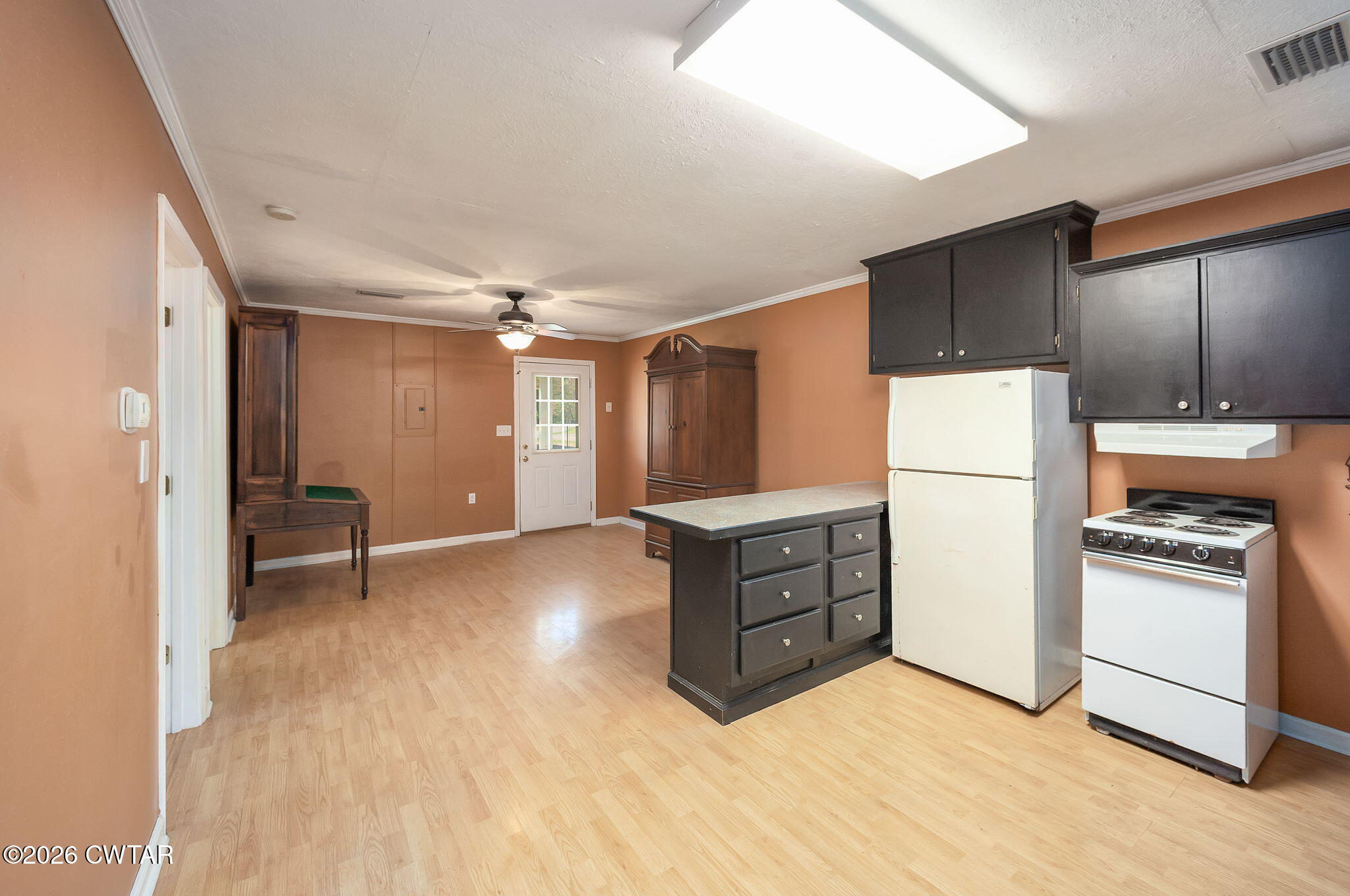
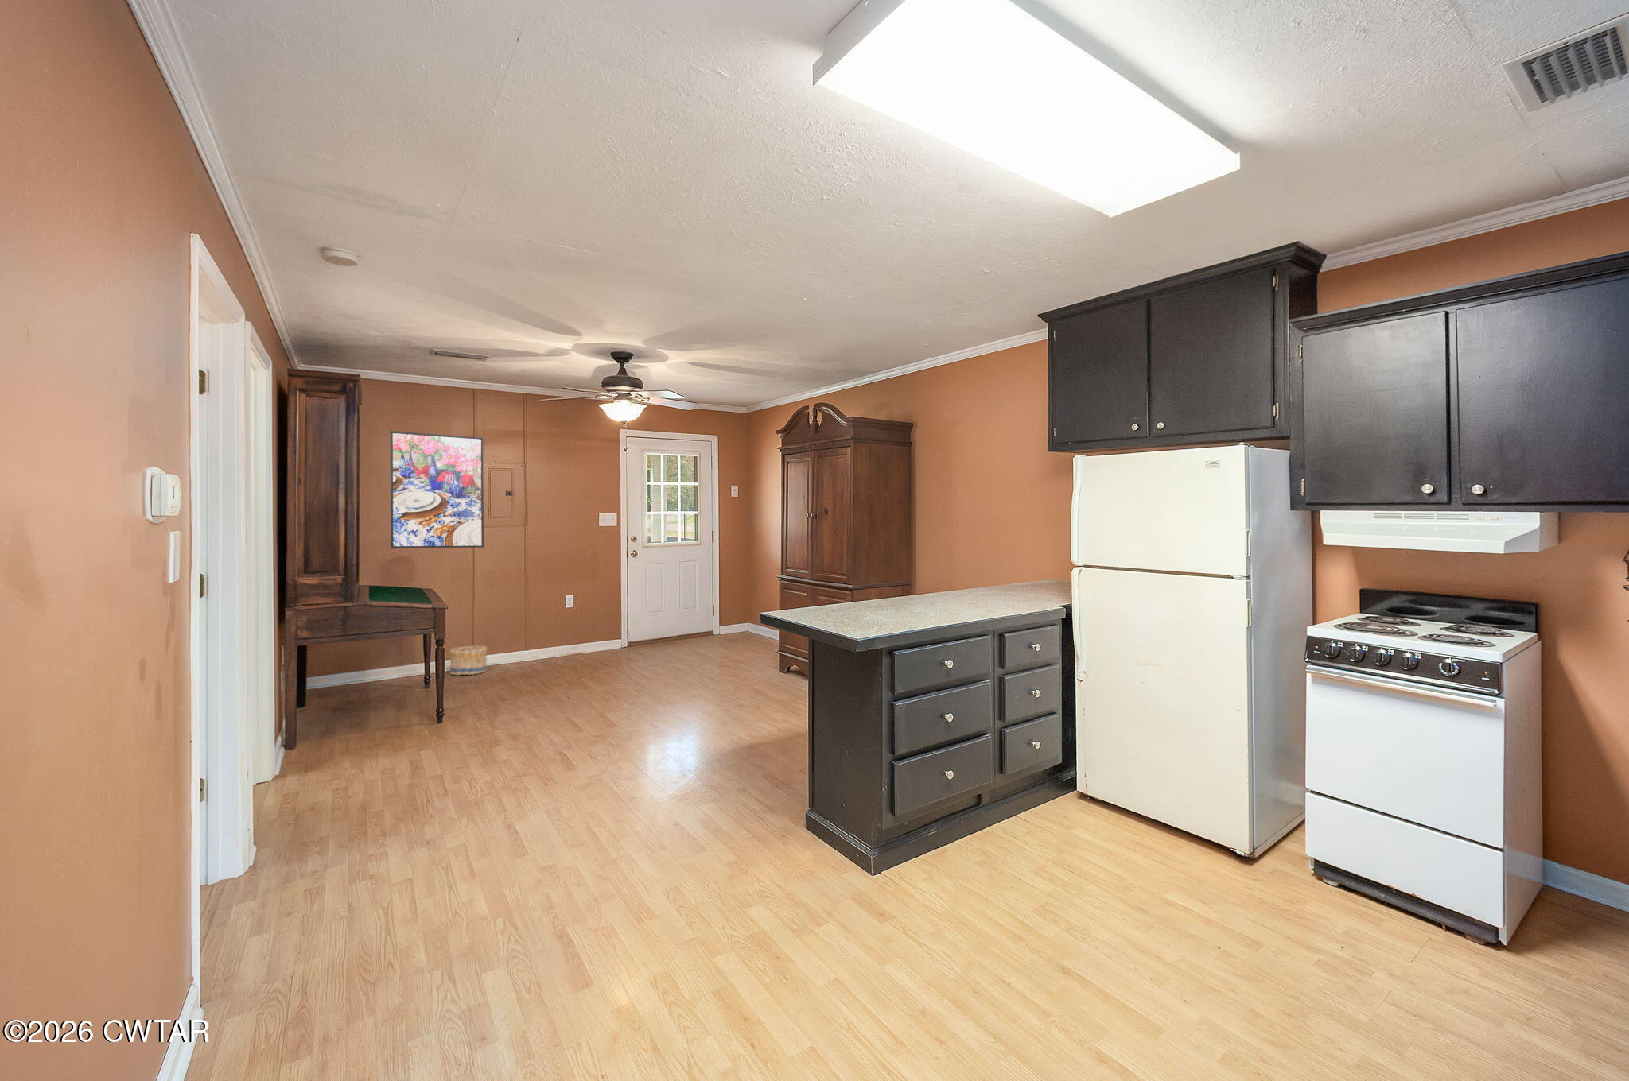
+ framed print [390,430,484,549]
+ basket [449,645,487,677]
